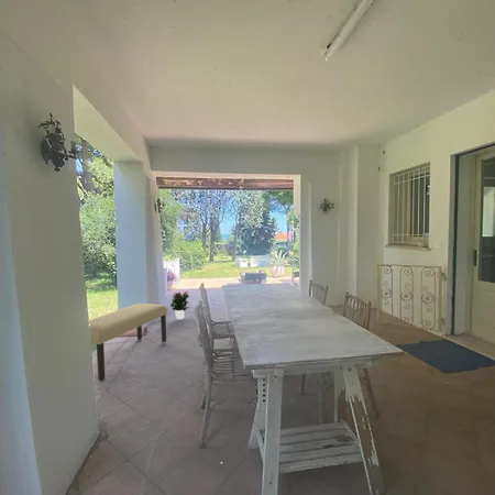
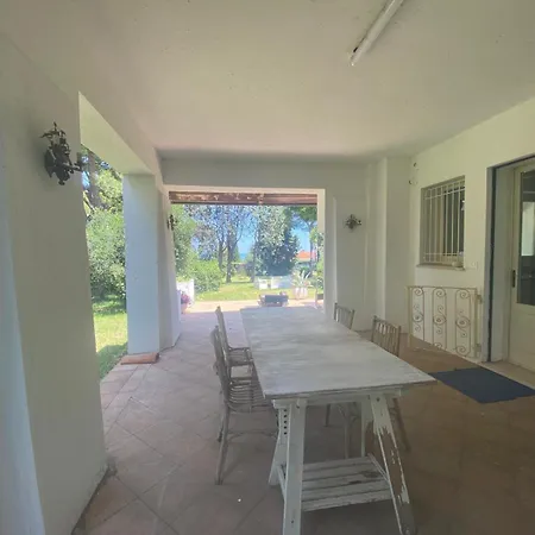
- potted flower [169,290,191,320]
- bench [88,302,168,382]
